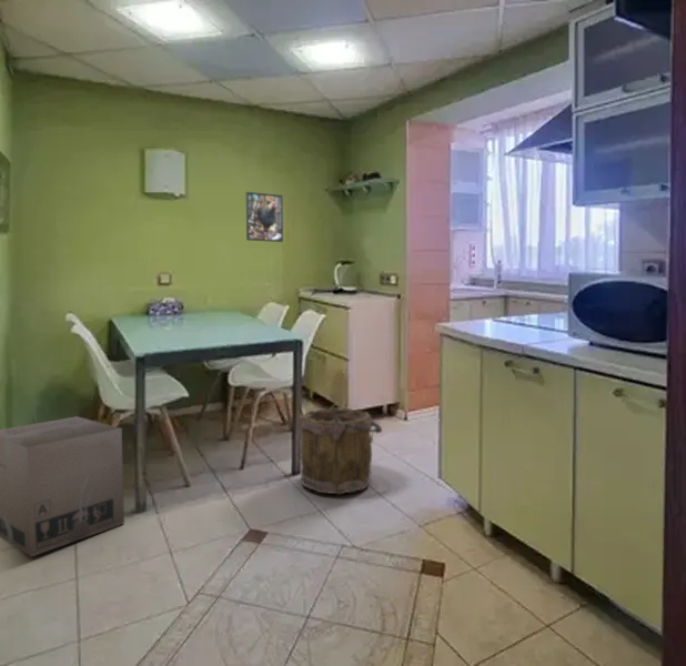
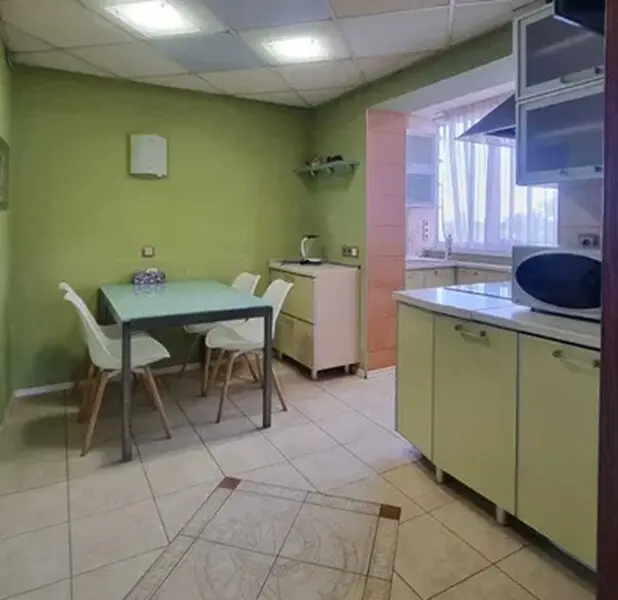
- bucket [299,403,383,495]
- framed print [245,191,284,243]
- cardboard box [0,415,125,558]
